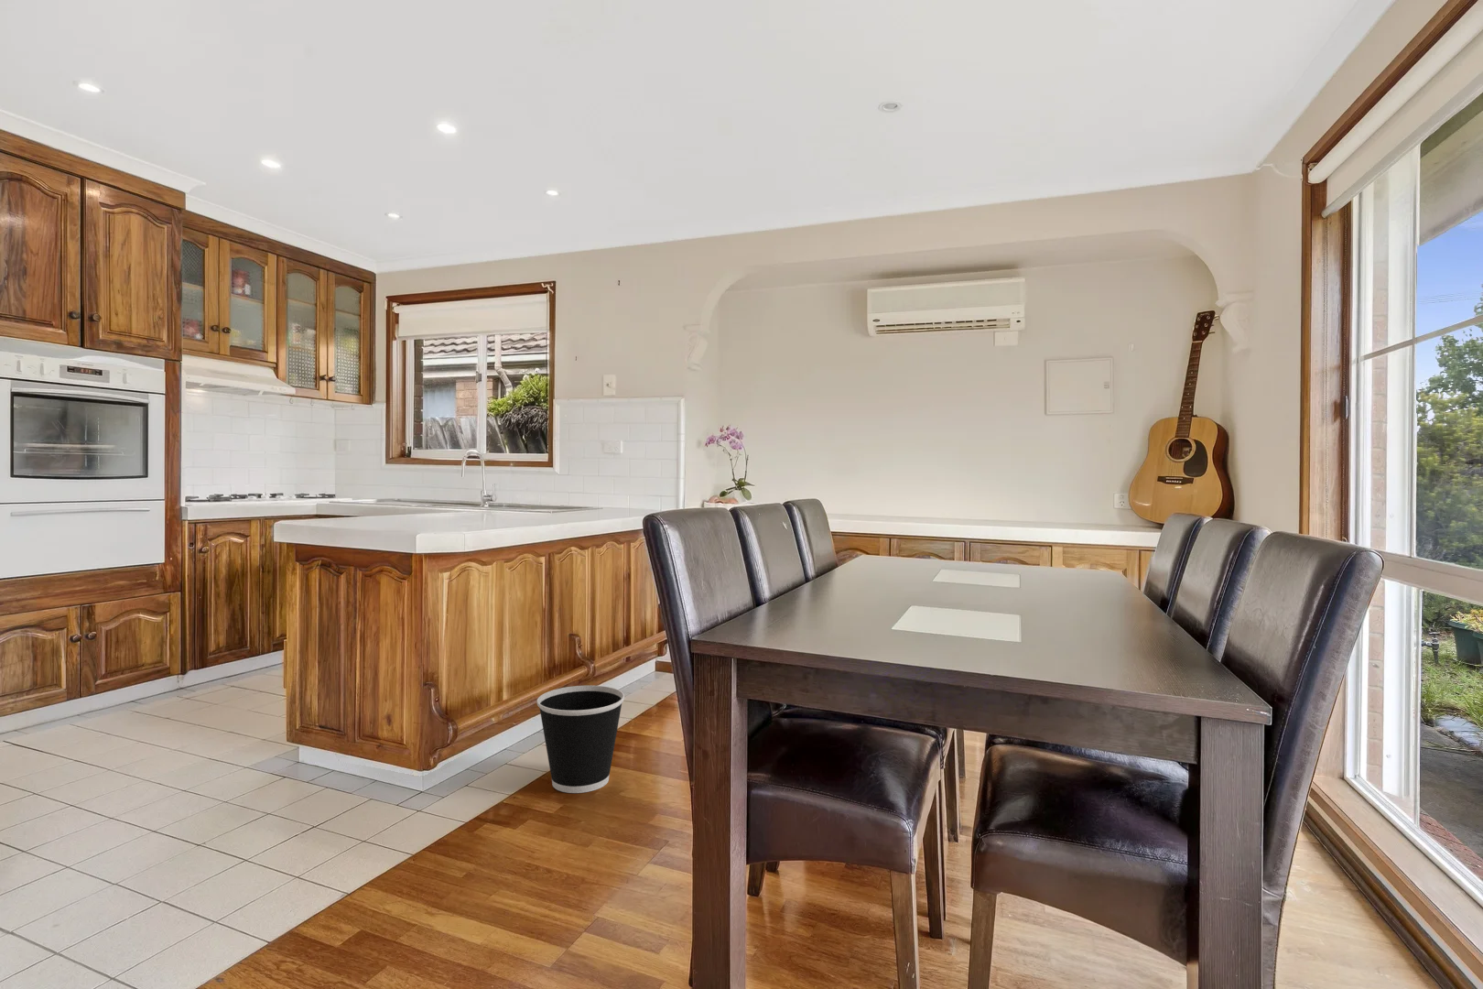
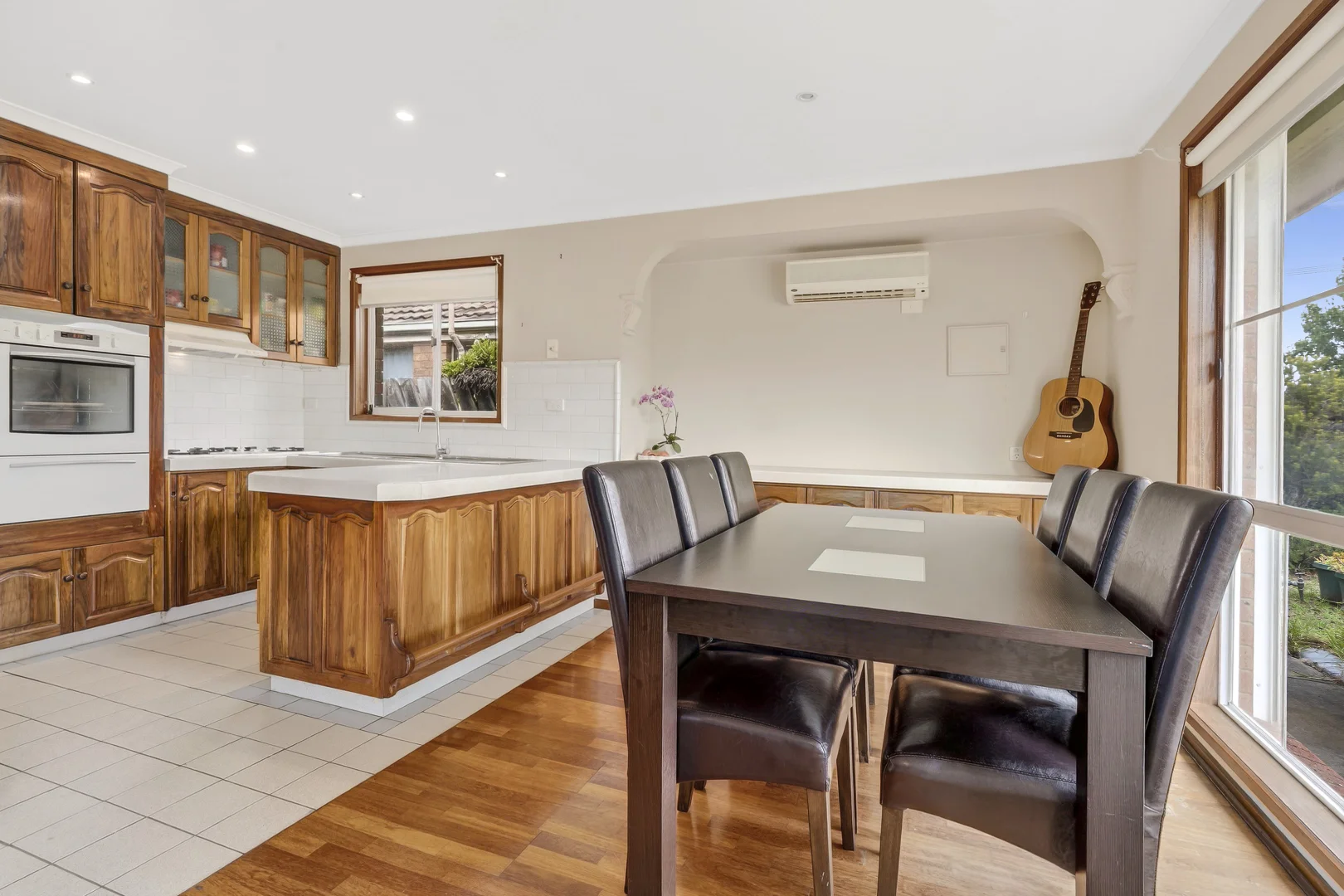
- wastebasket [536,685,626,794]
